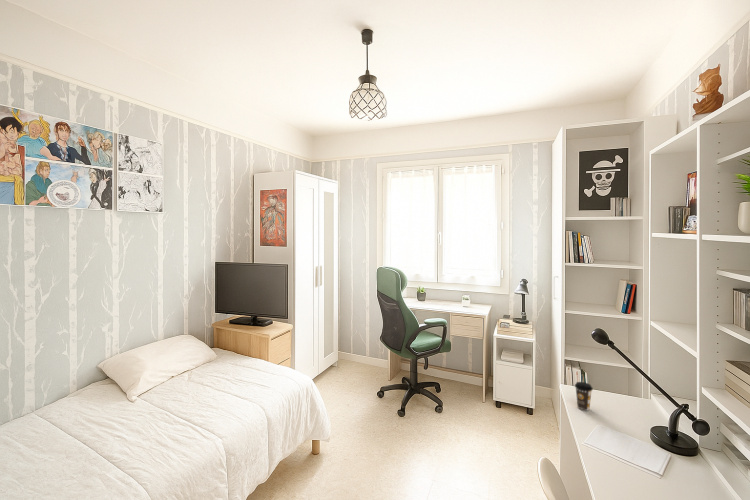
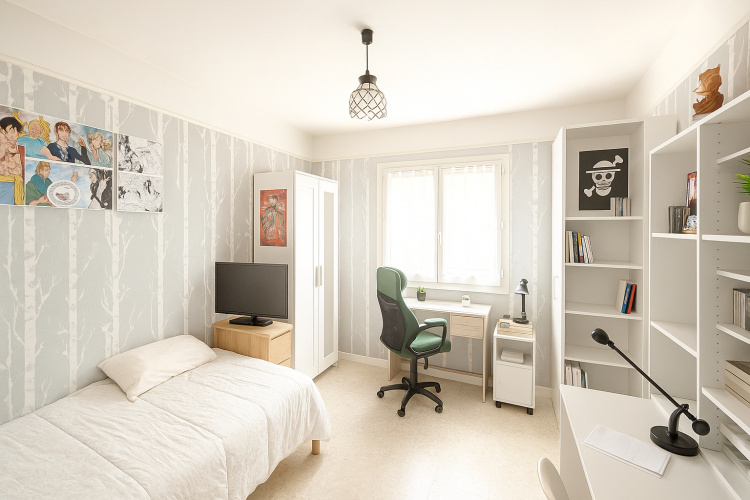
- coffee cup [574,381,594,412]
